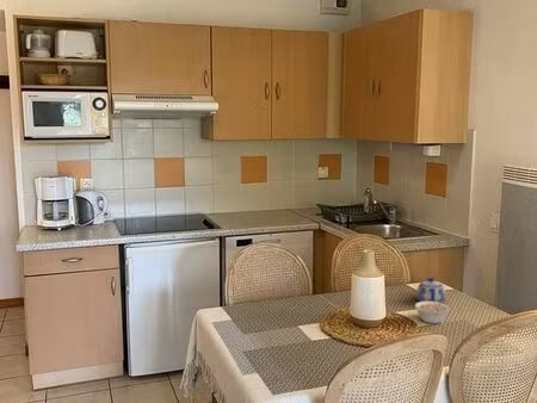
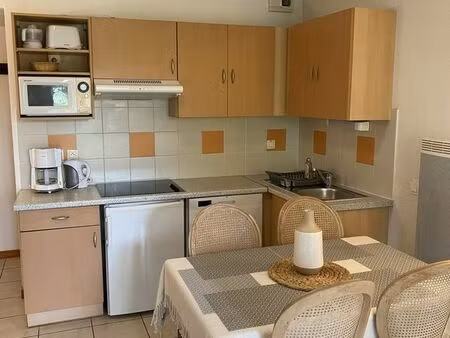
- legume [414,298,451,324]
- teapot [415,275,448,303]
